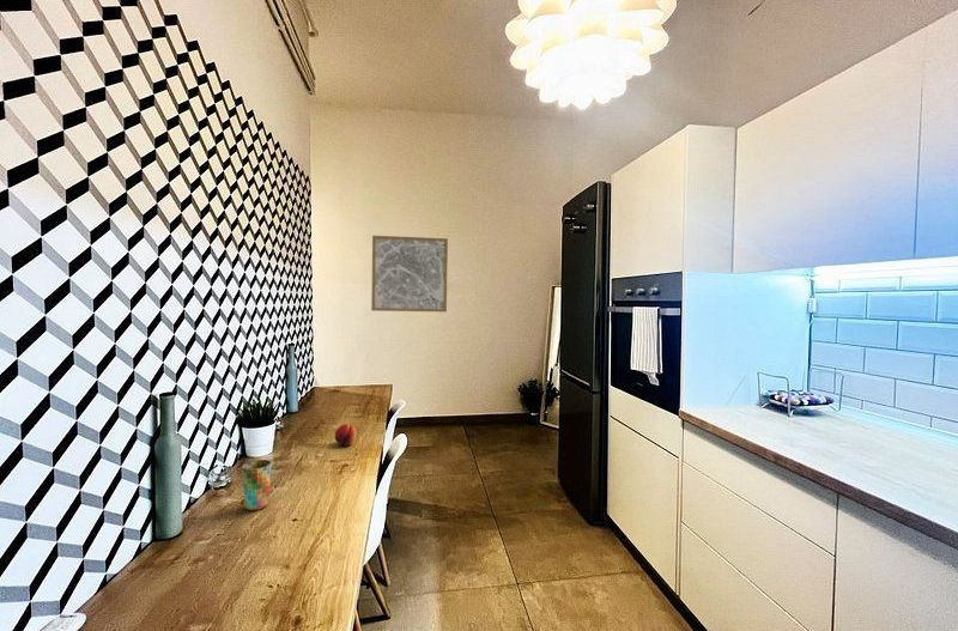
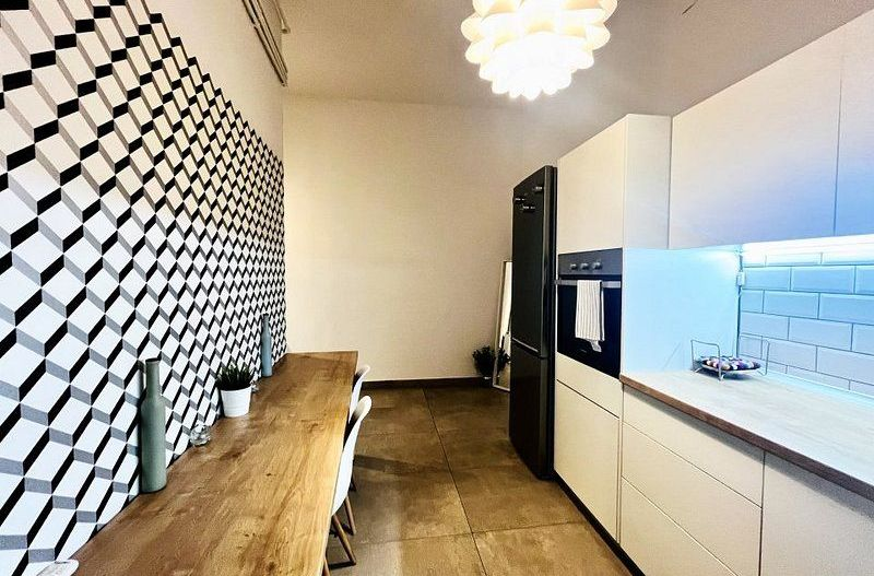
- wall art [370,235,449,313]
- fruit [333,423,357,447]
- cup [241,459,272,511]
